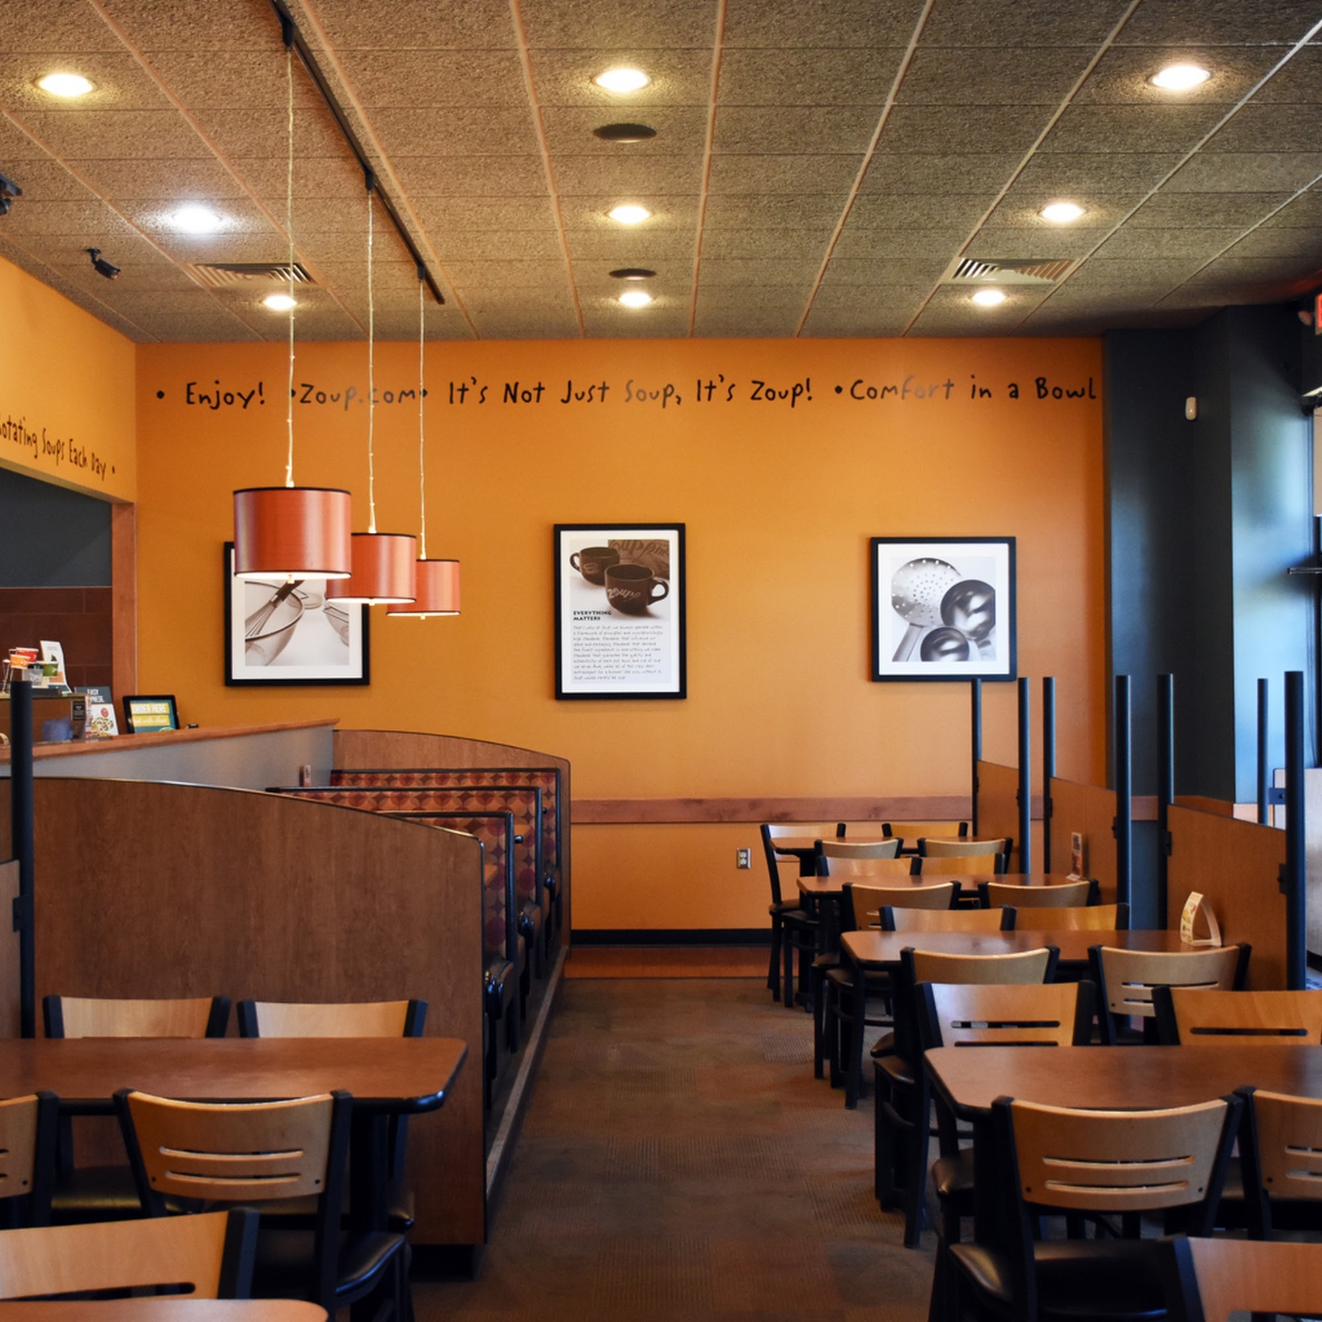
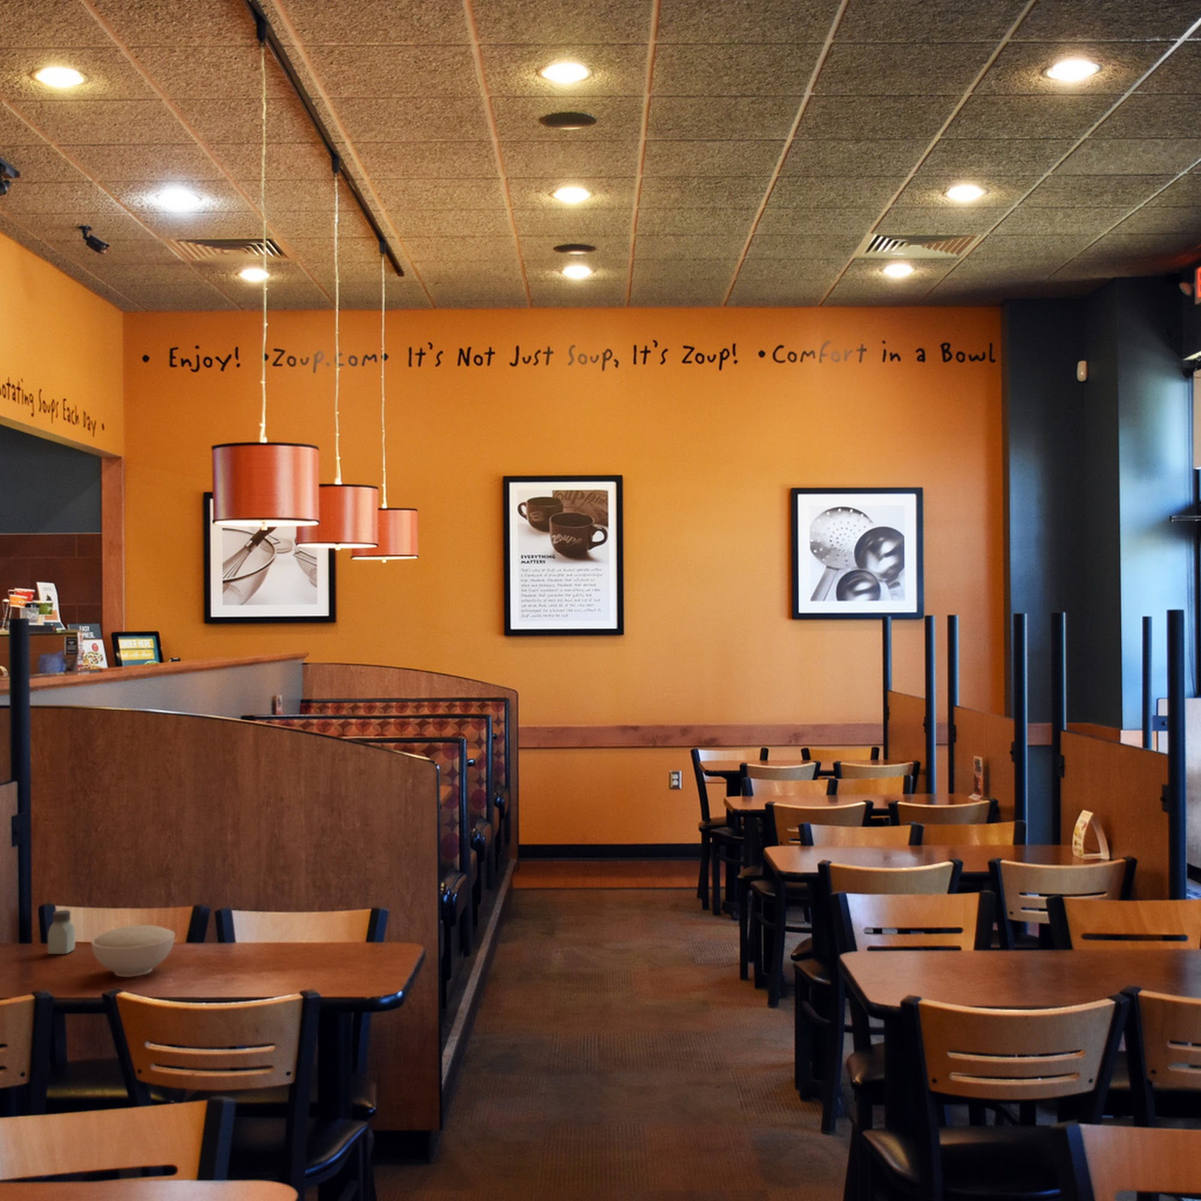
+ bowl [90,924,175,978]
+ saltshaker [47,910,76,955]
